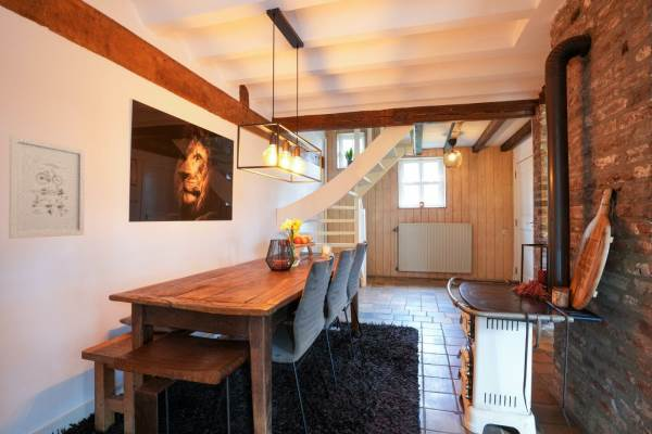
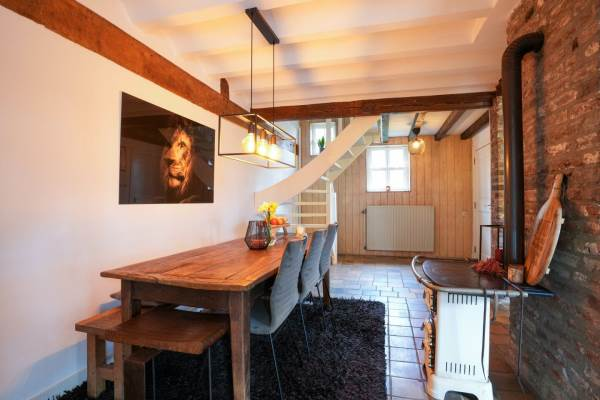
- wall art [8,133,86,240]
